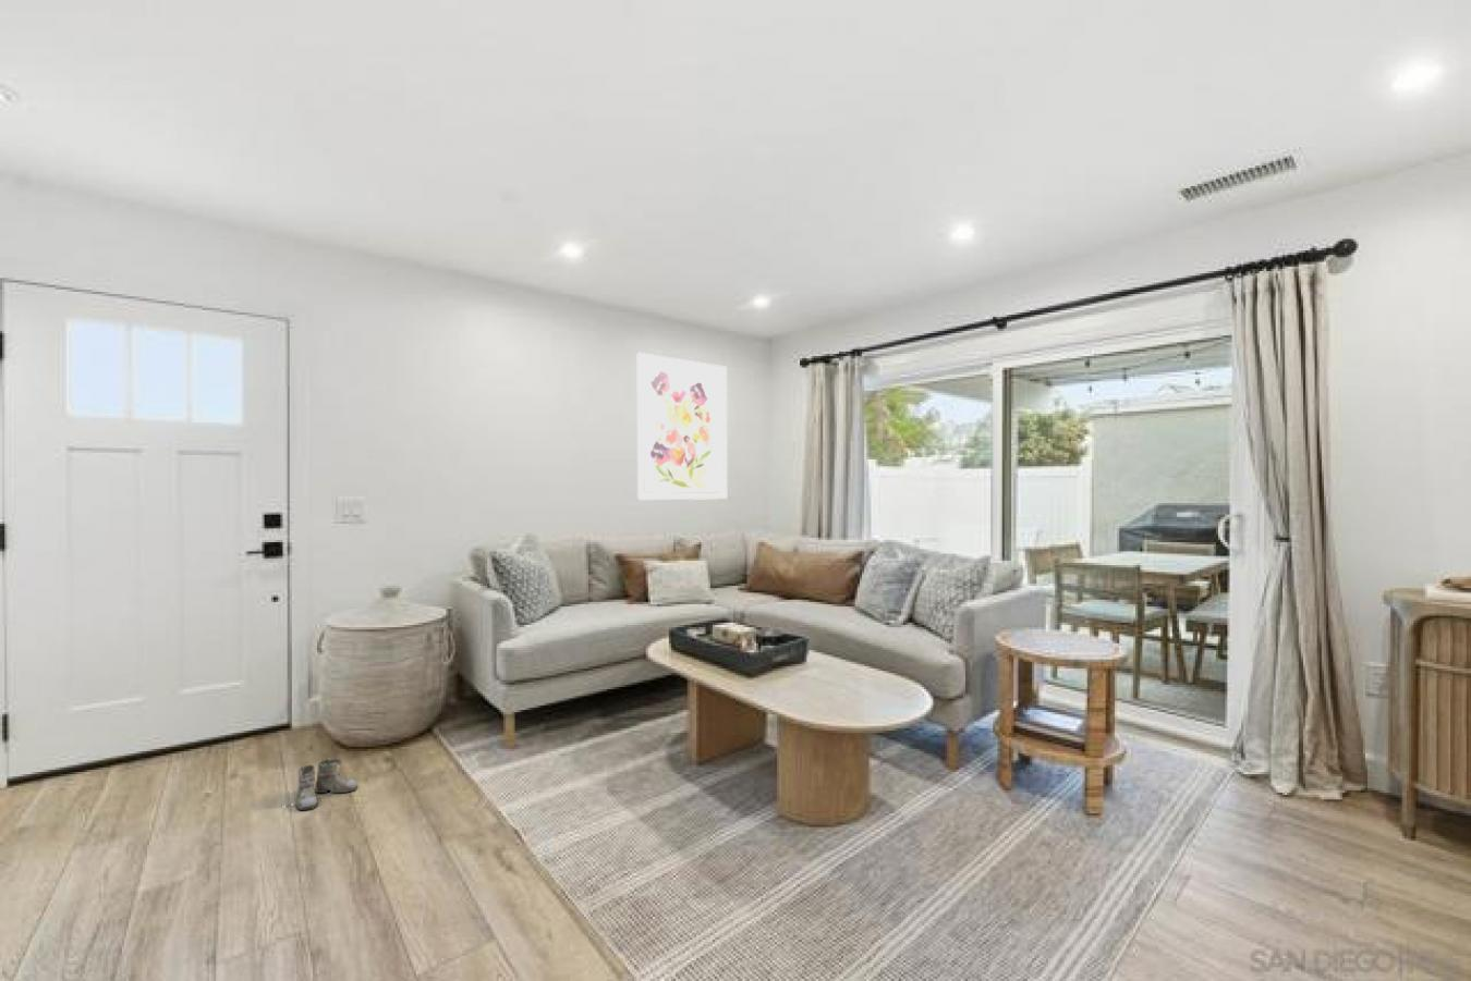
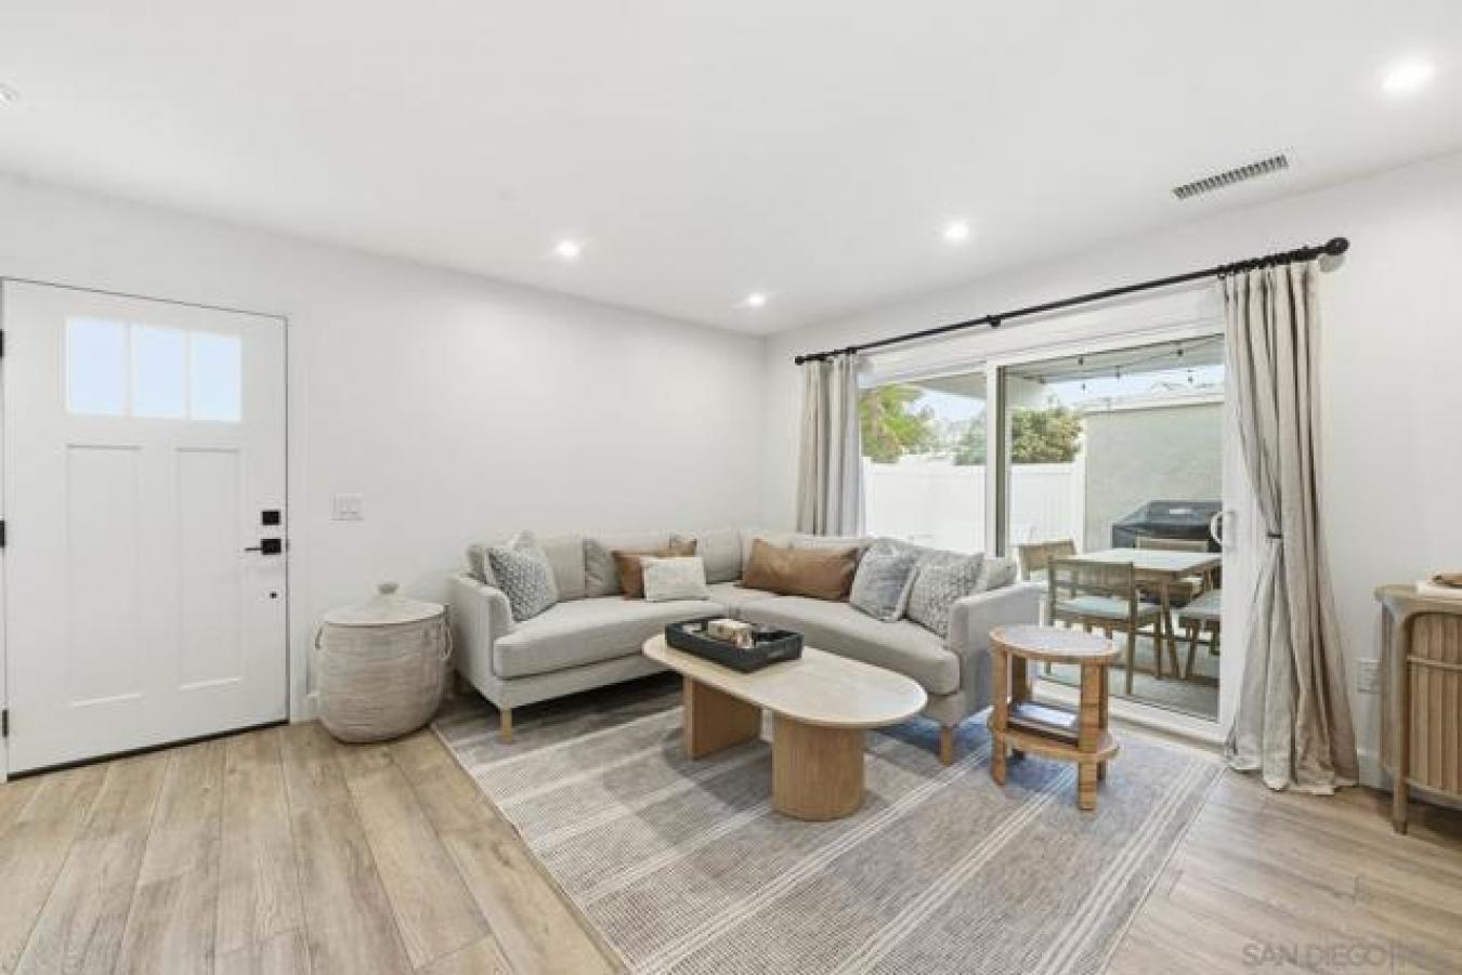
- wall art [636,351,728,500]
- boots [287,758,358,811]
